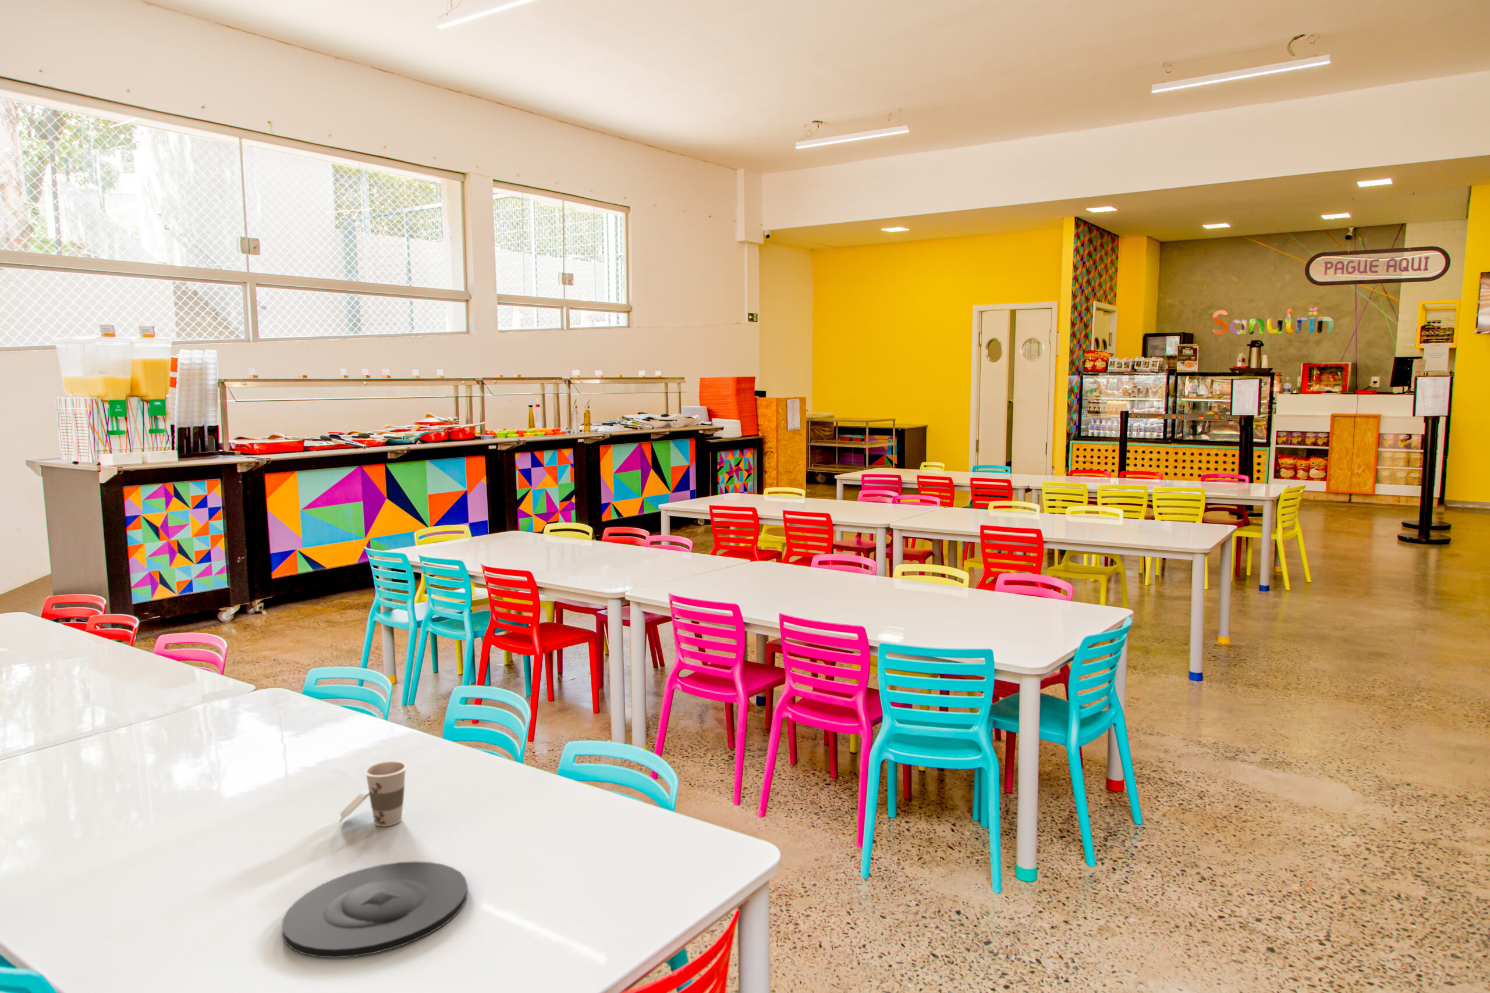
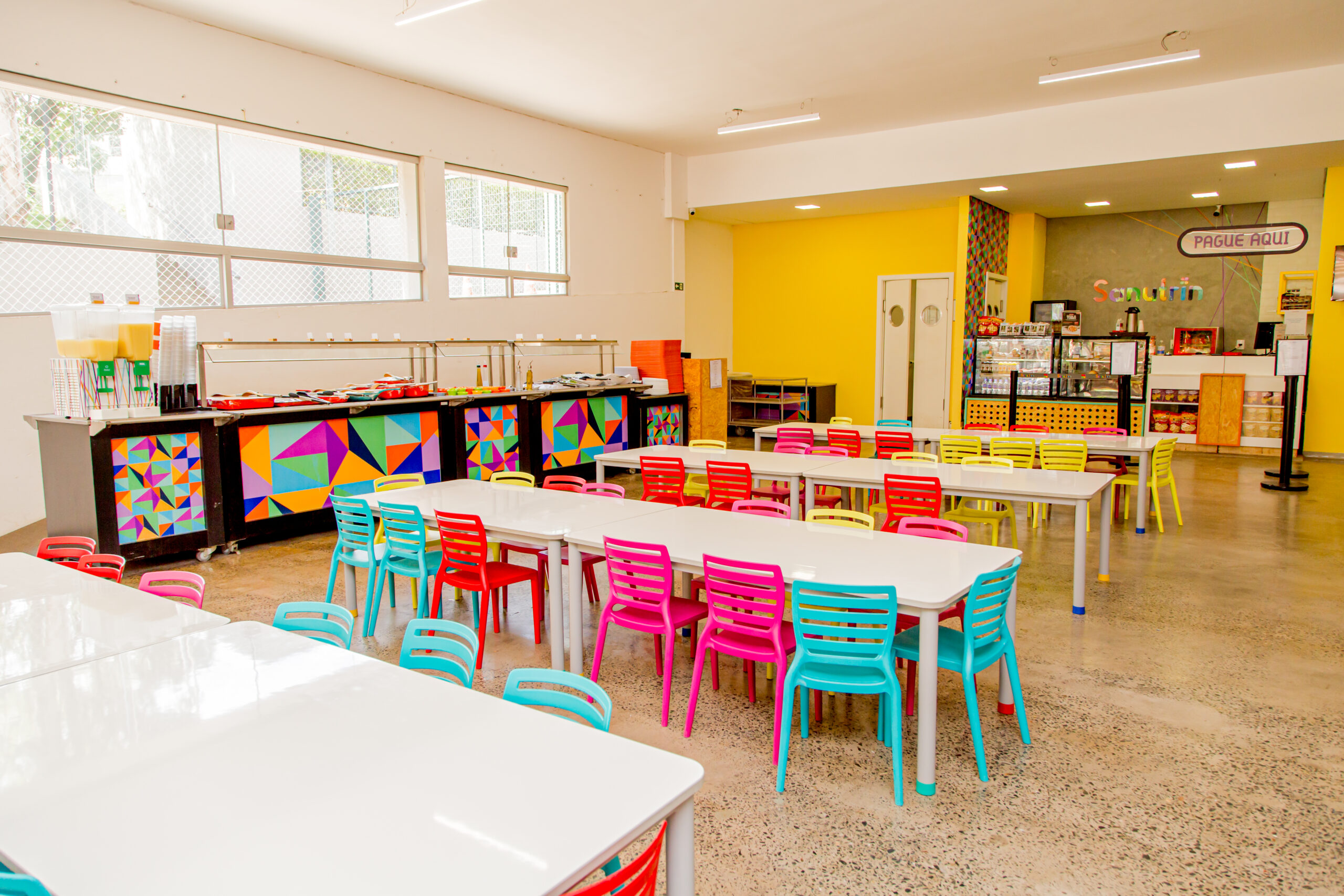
- cup [339,760,408,827]
- plate [282,861,469,959]
